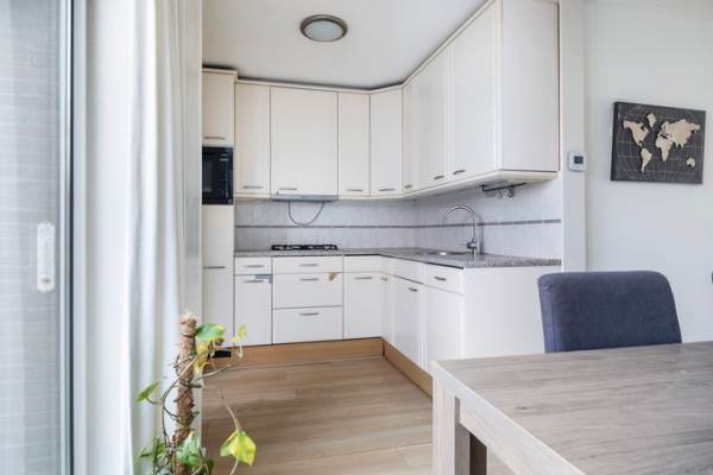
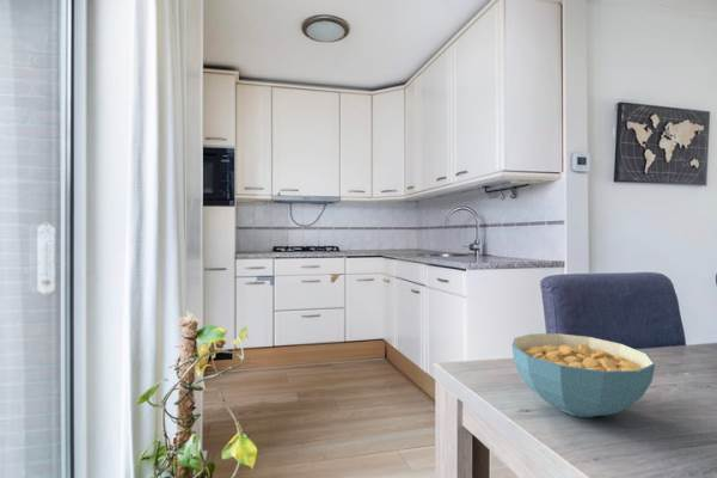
+ cereal bowl [510,332,656,418]
